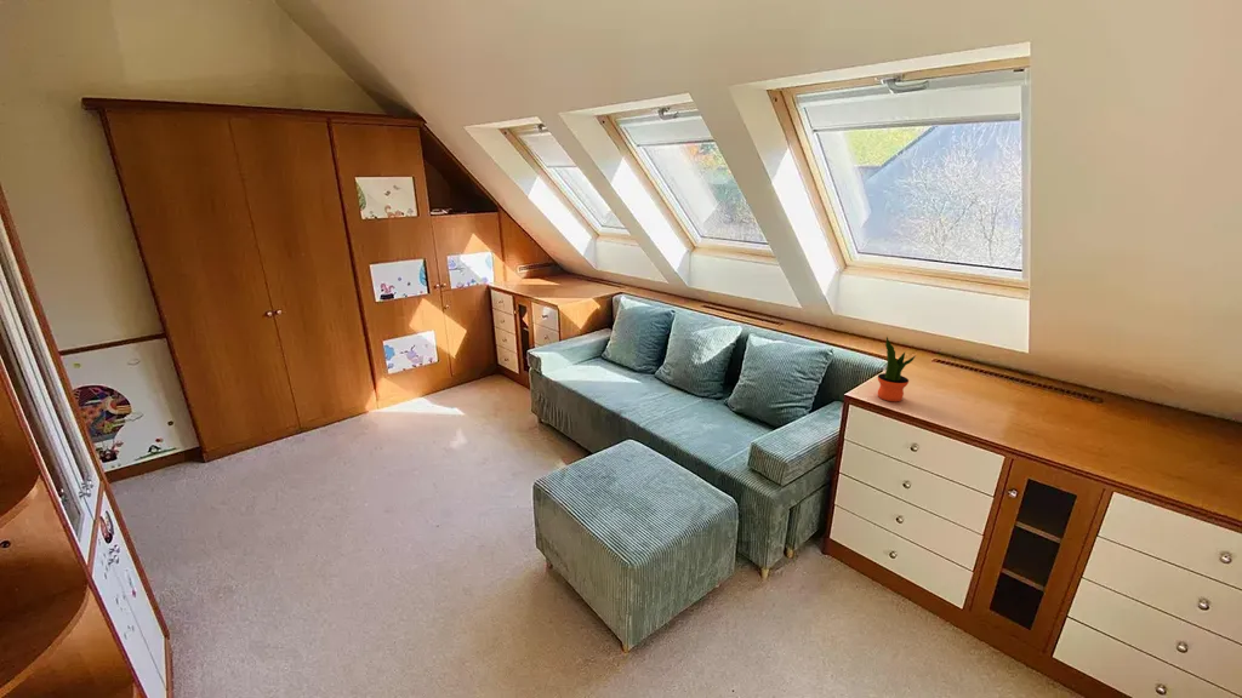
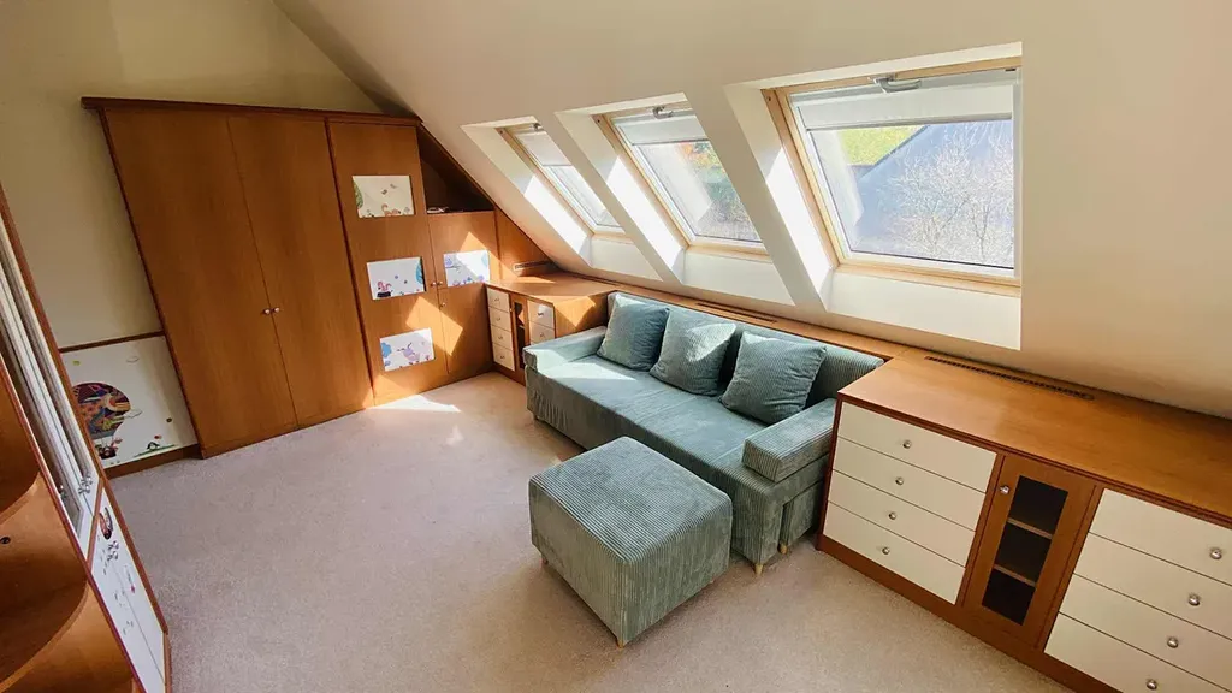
- potted plant [877,336,916,402]
